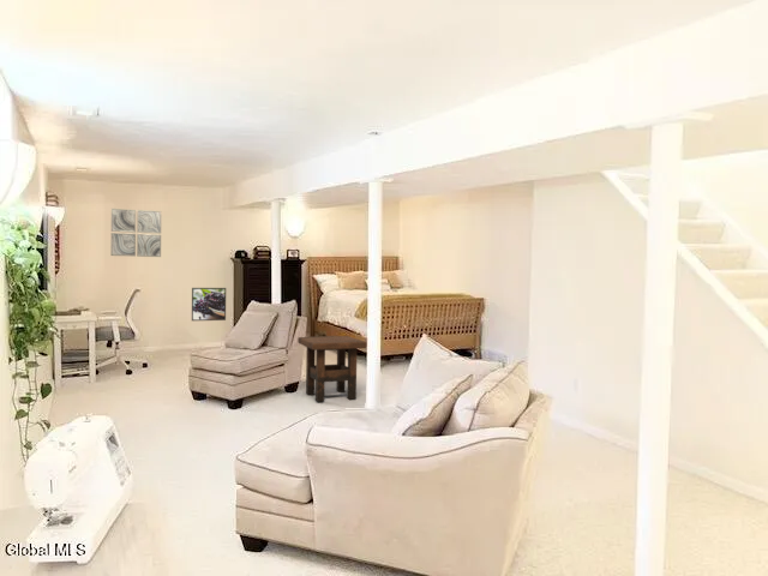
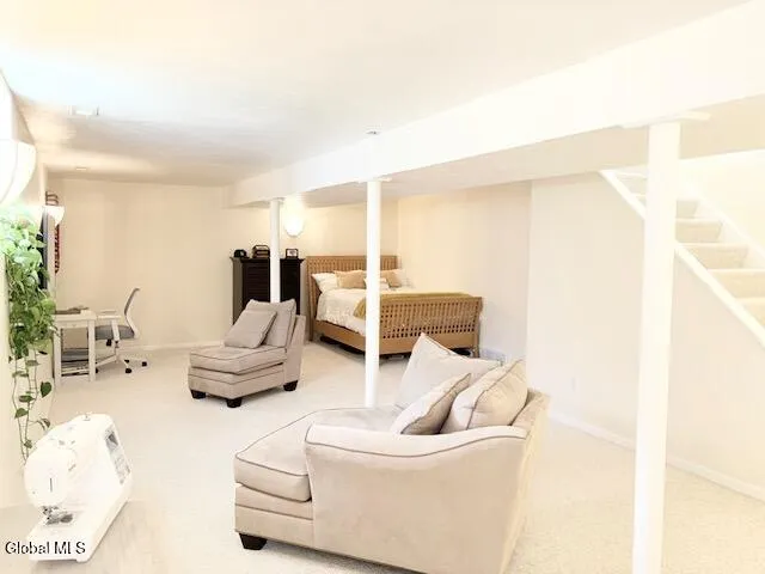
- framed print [191,287,227,322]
- side table [296,335,367,403]
- wall art [109,208,162,258]
